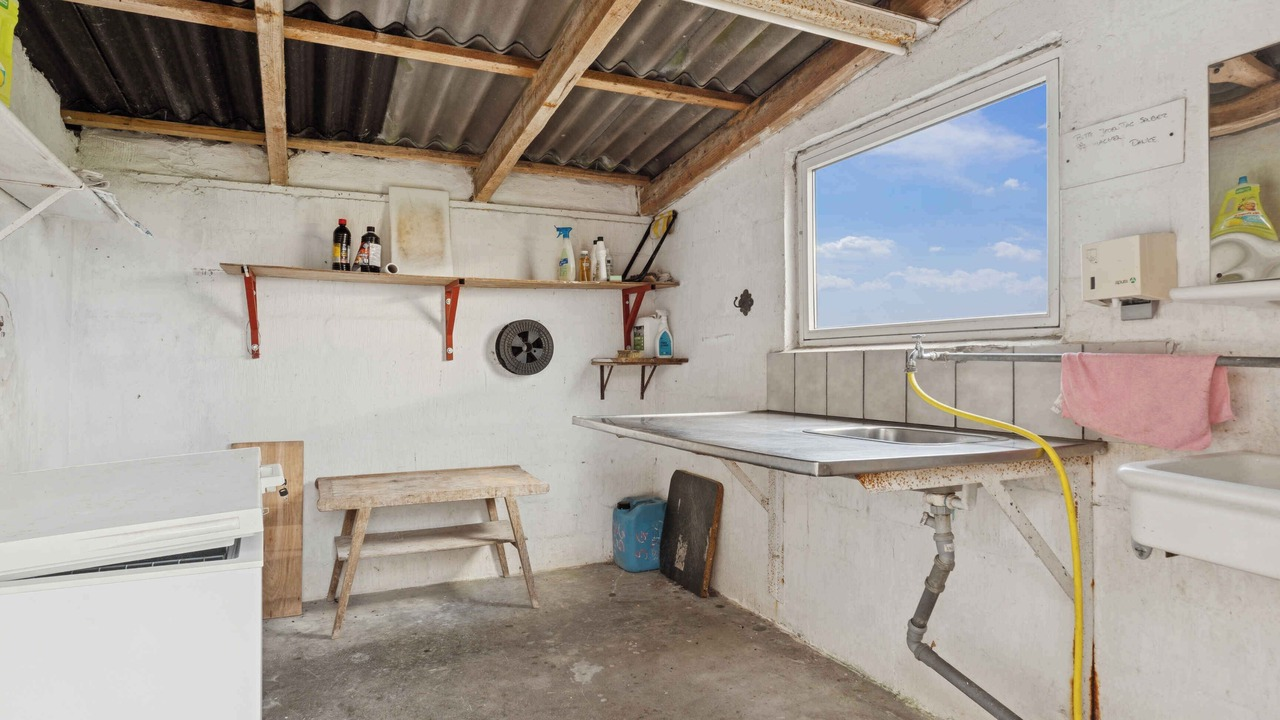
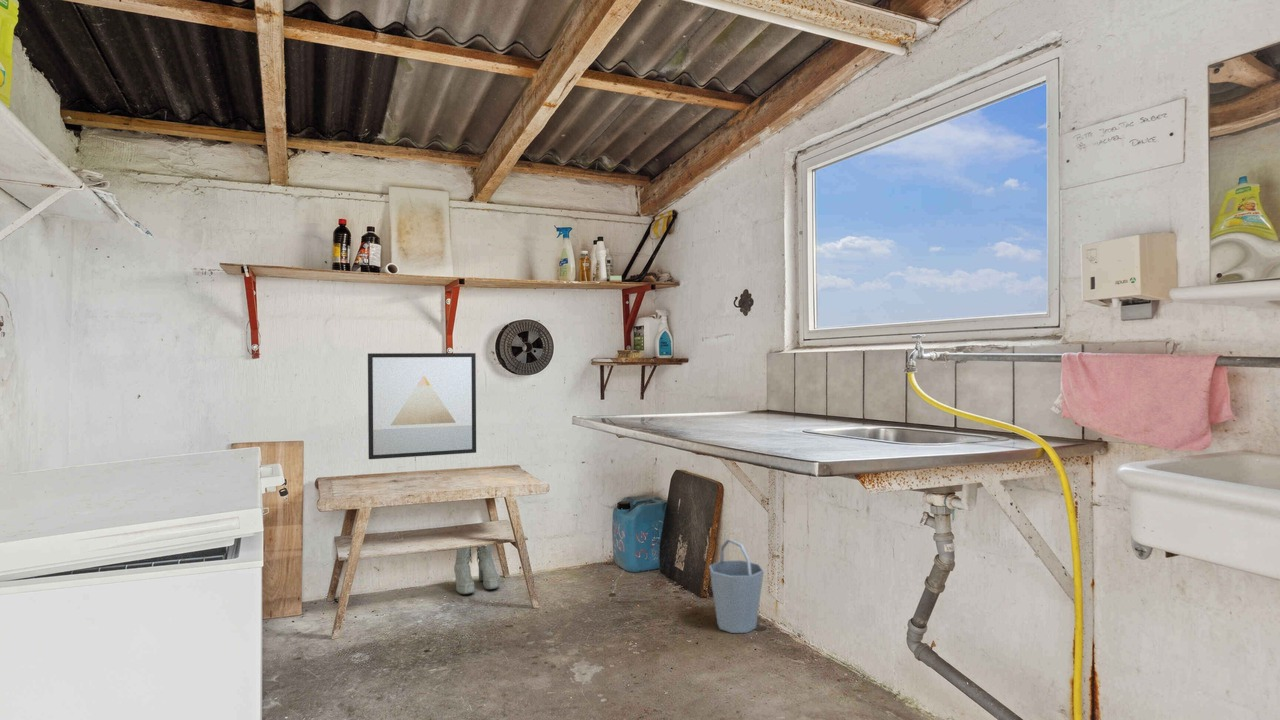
+ wall art [367,352,477,460]
+ boots [453,544,500,595]
+ bucket [708,538,765,634]
